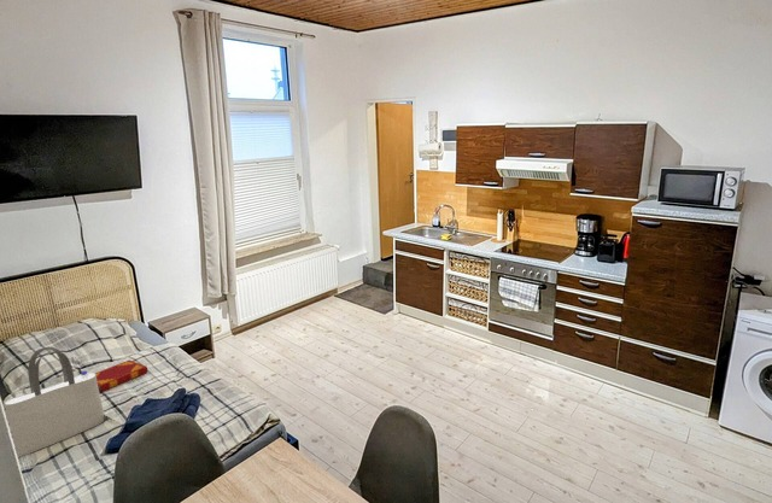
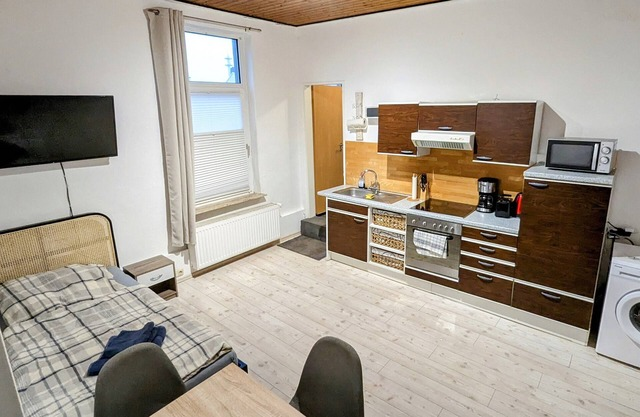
- hardback book [95,359,148,393]
- tote bag [4,346,106,458]
